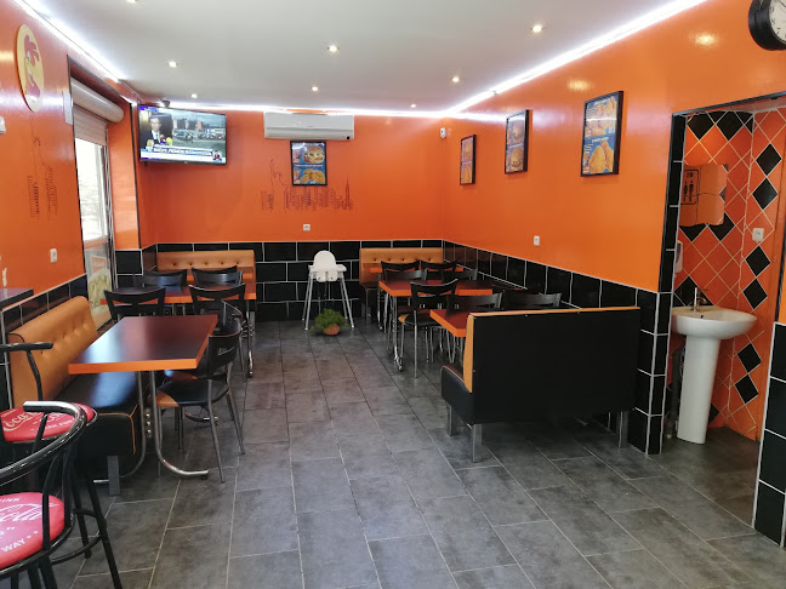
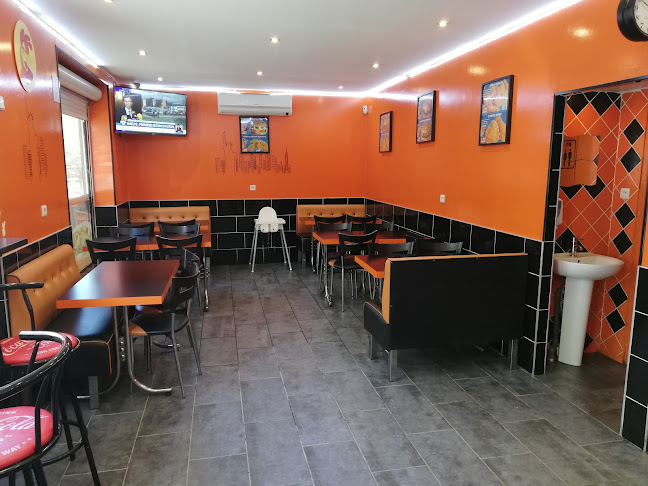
- potted plant [308,307,352,336]
